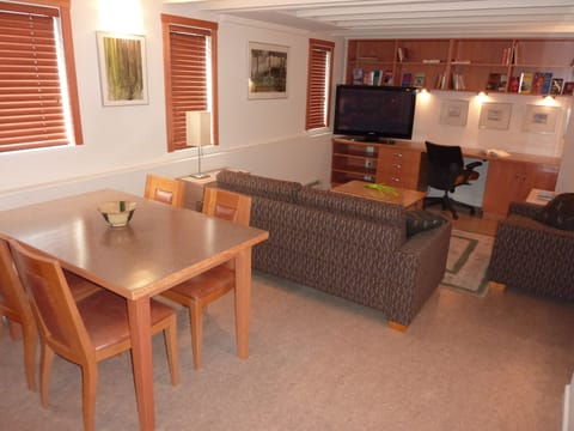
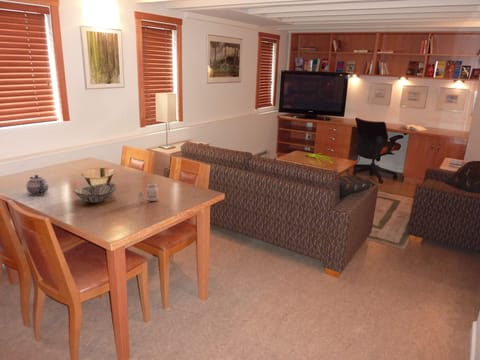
+ candle [138,183,159,203]
+ decorative bowl [73,182,117,204]
+ teapot [26,174,49,196]
